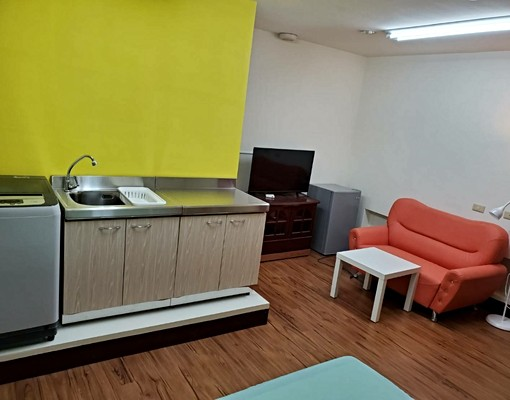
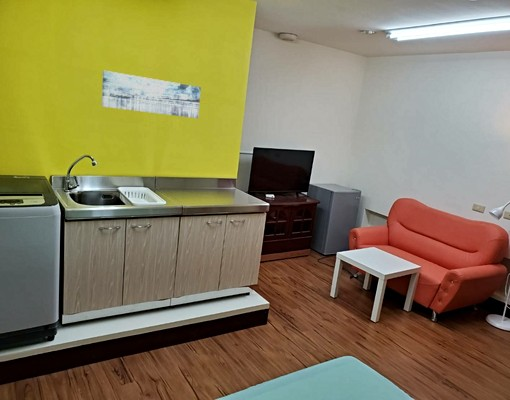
+ wall art [100,70,202,119]
